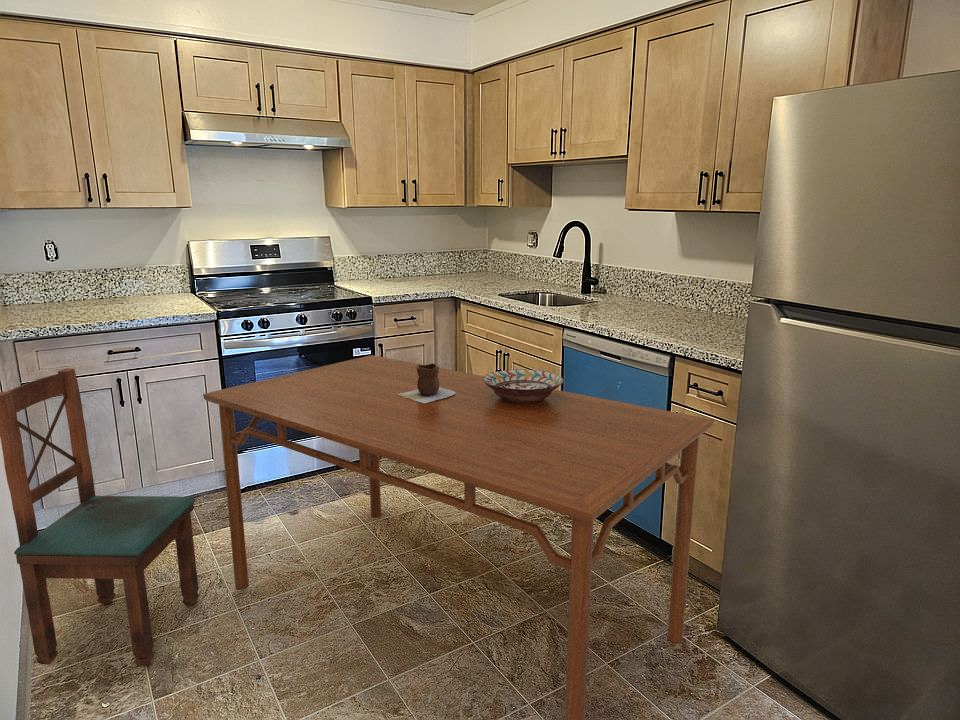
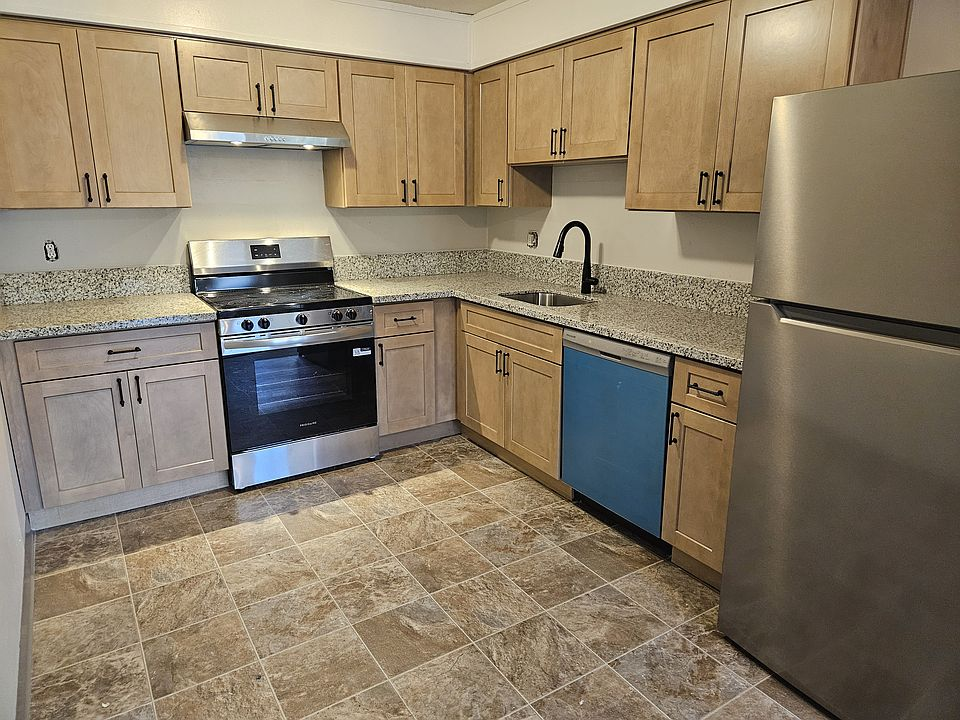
- vase [397,362,456,403]
- dining table [202,354,715,720]
- decorative bowl [483,369,564,404]
- dining chair [0,367,200,667]
